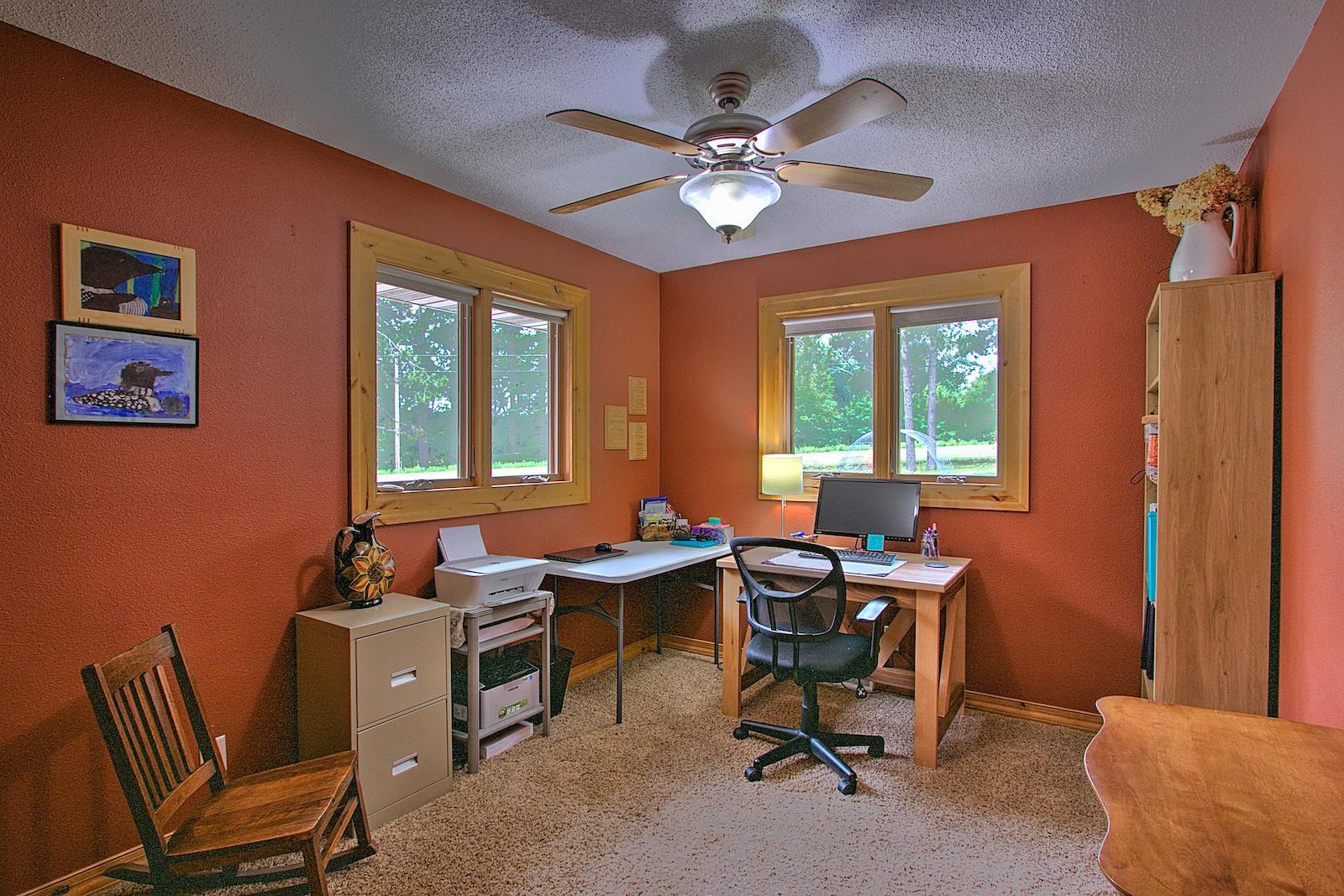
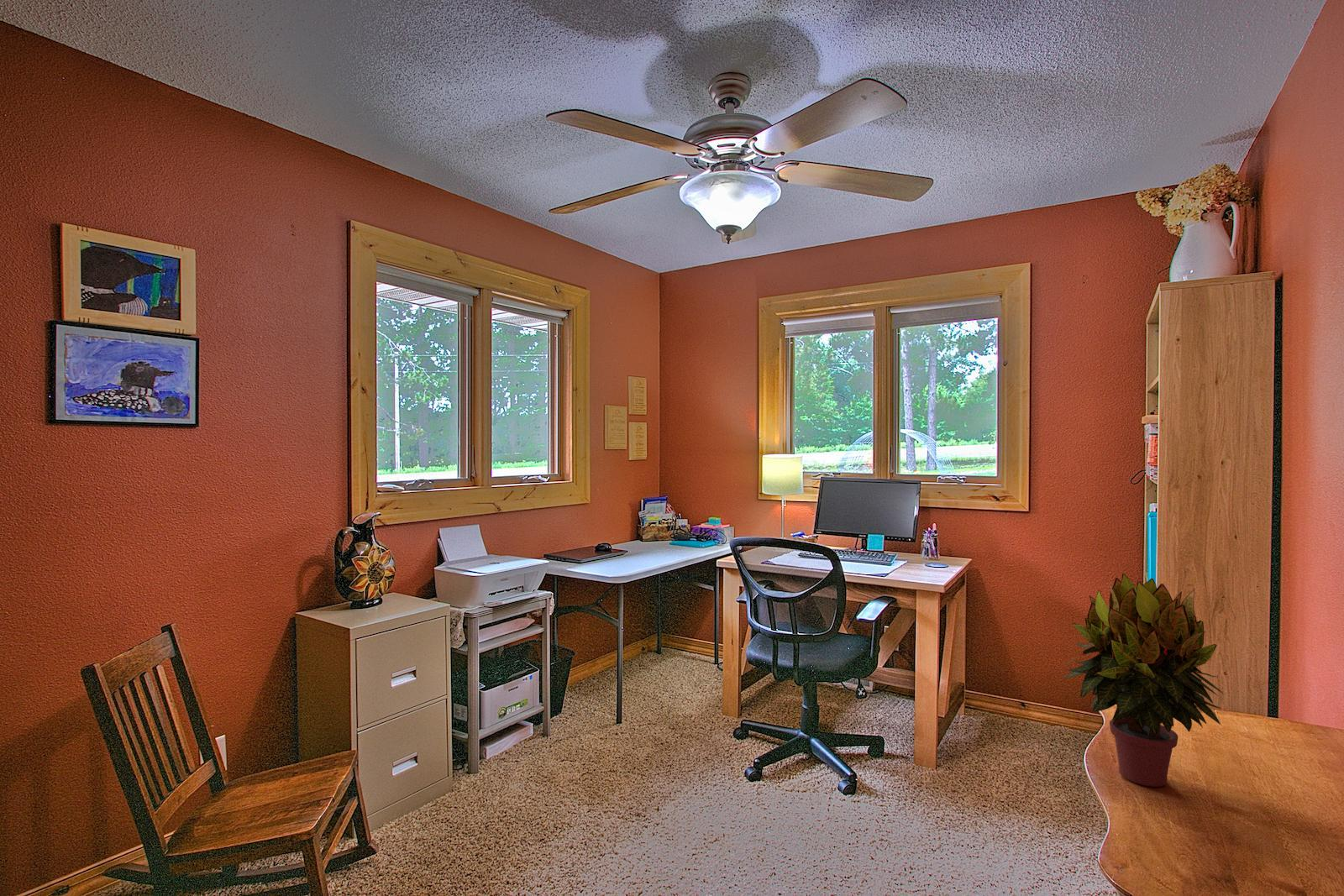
+ potted plant [1062,573,1226,788]
